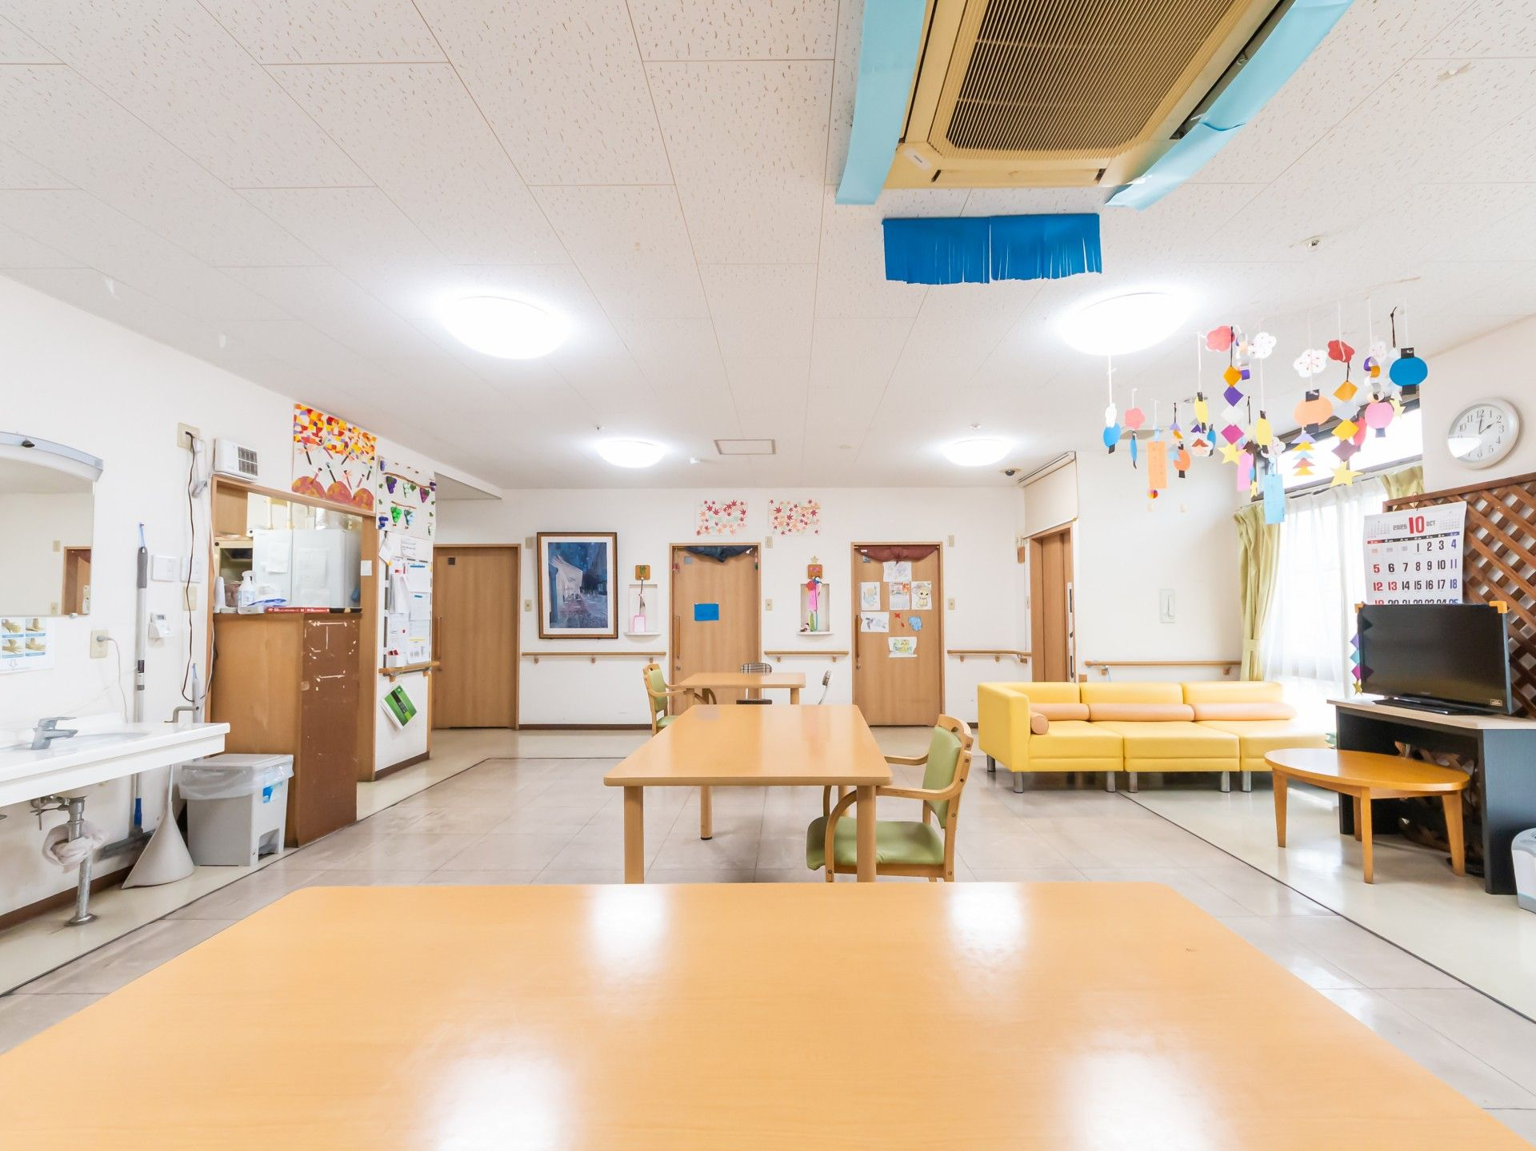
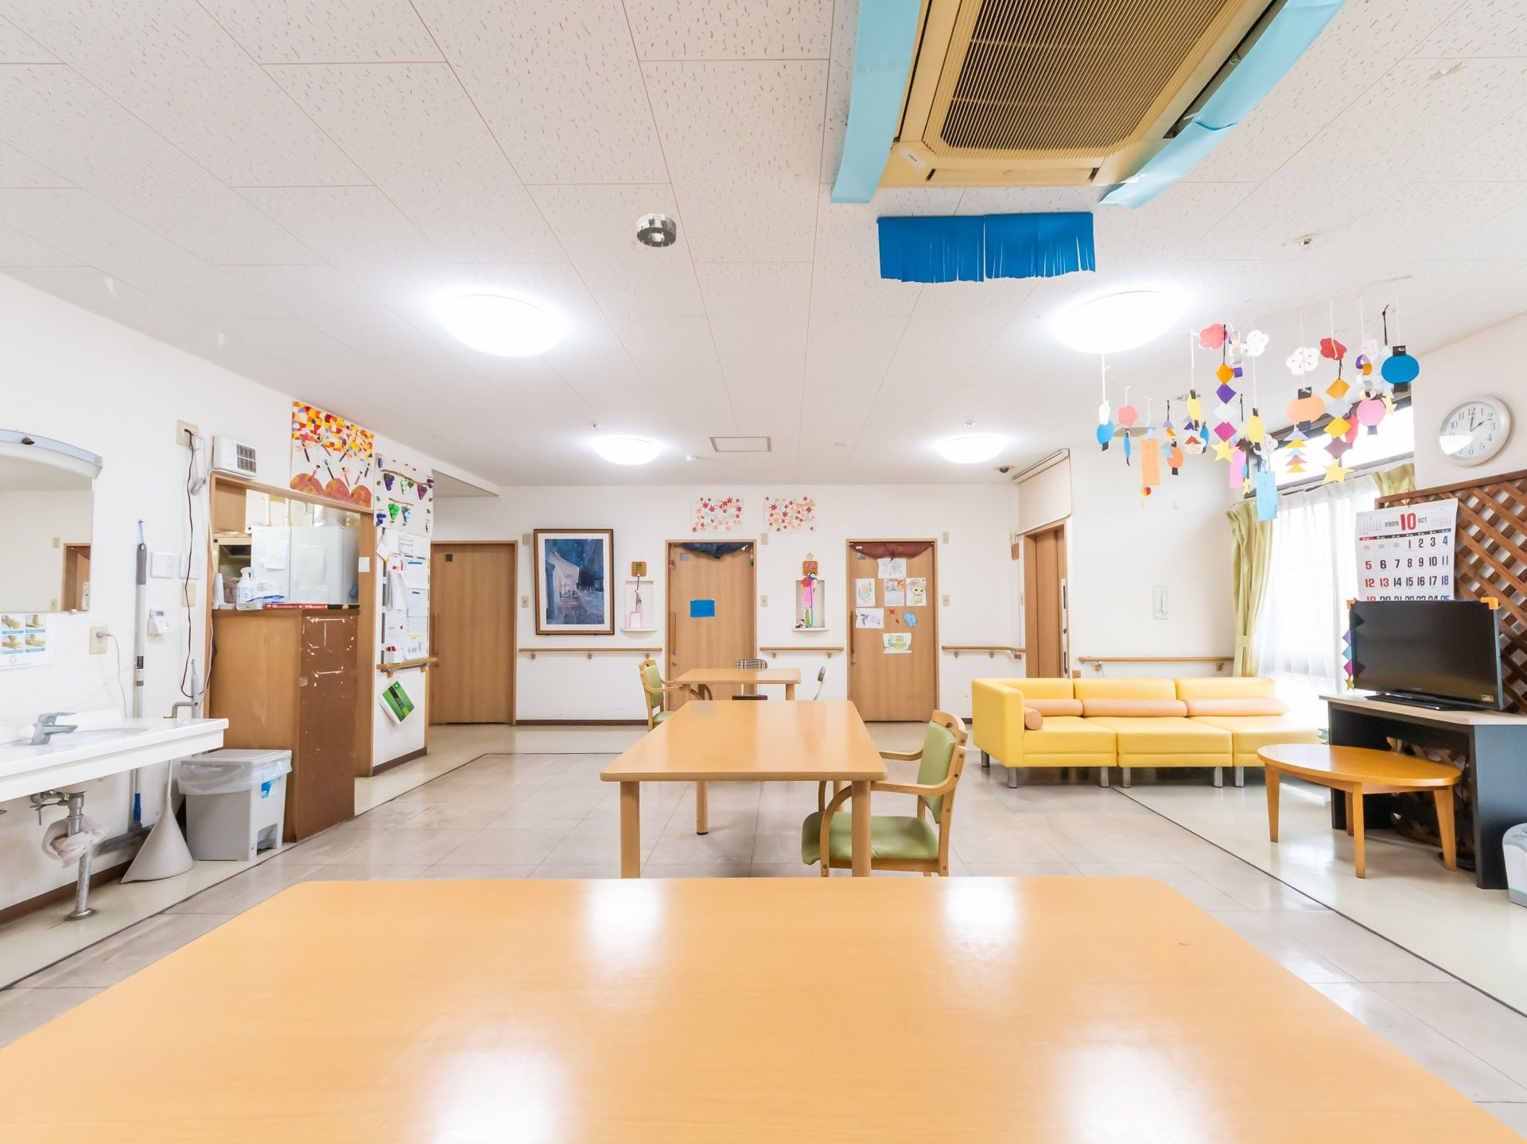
+ smoke detector [636,213,677,248]
